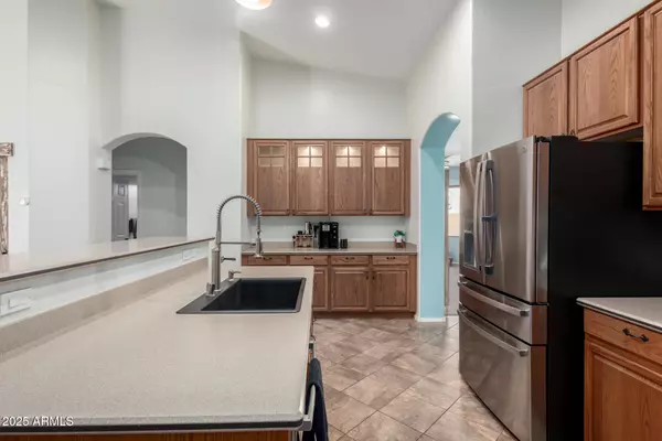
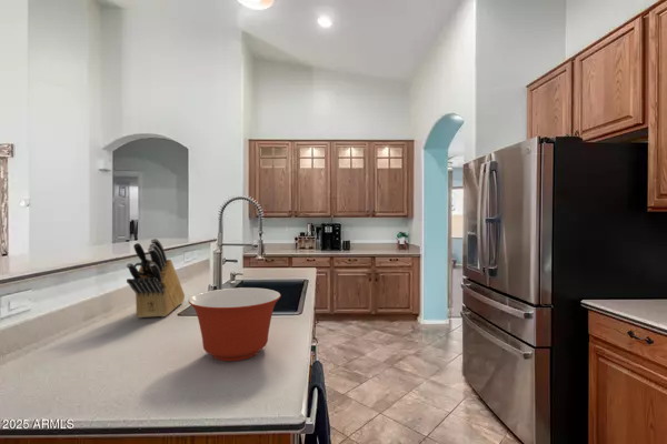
+ knife block [126,238,186,319]
+ mixing bowl [188,286,282,362]
